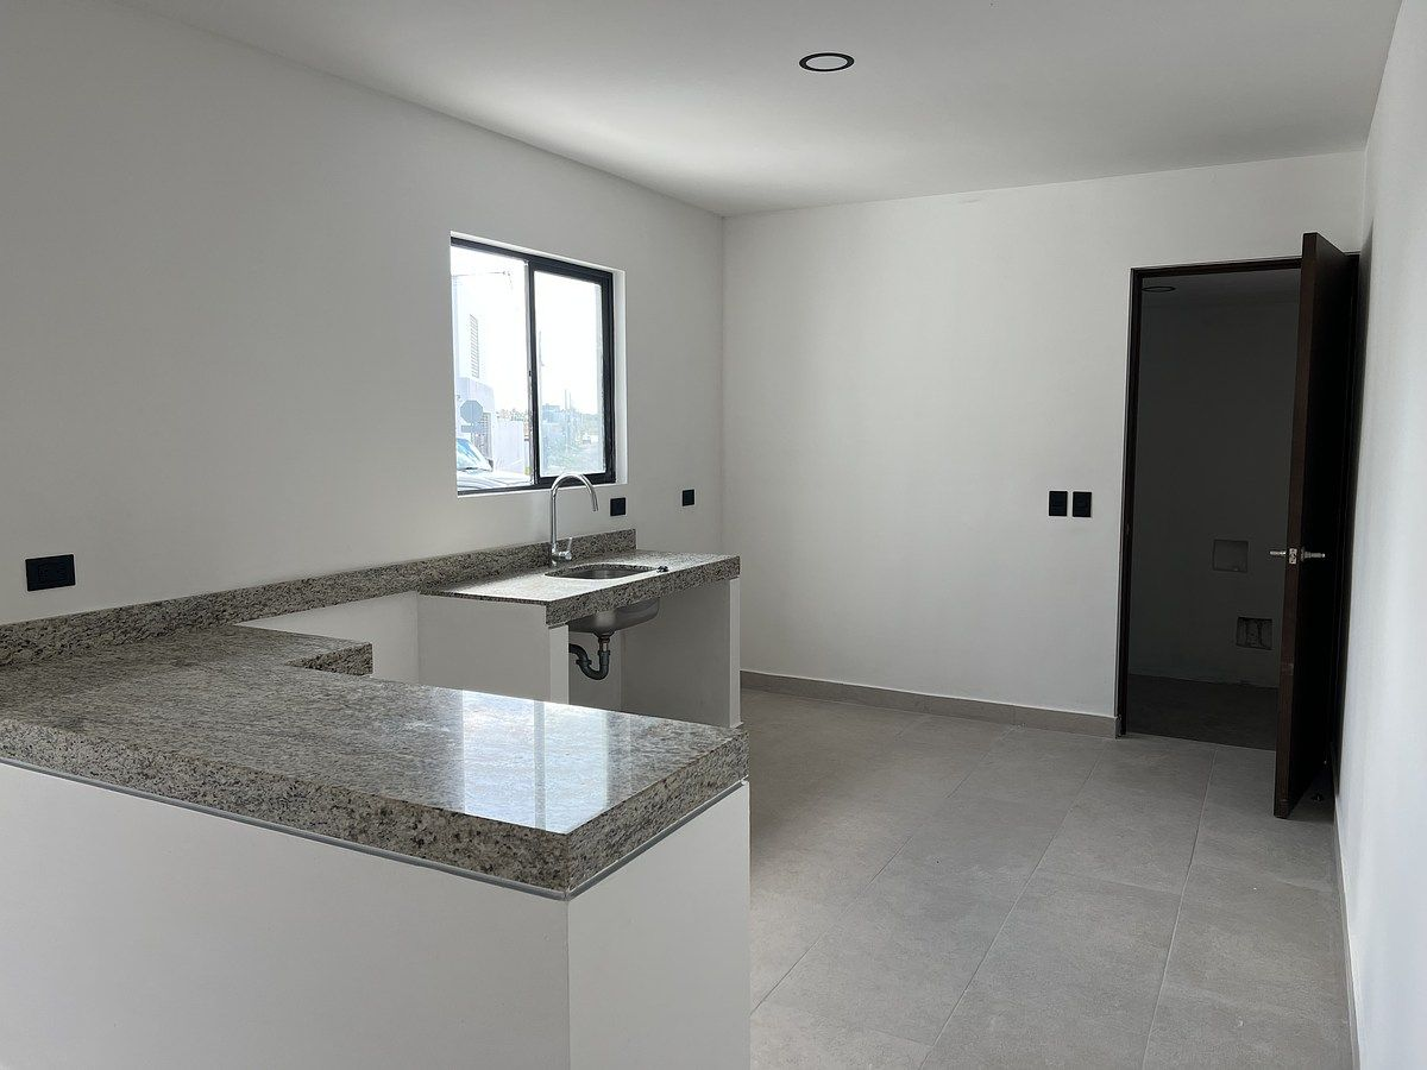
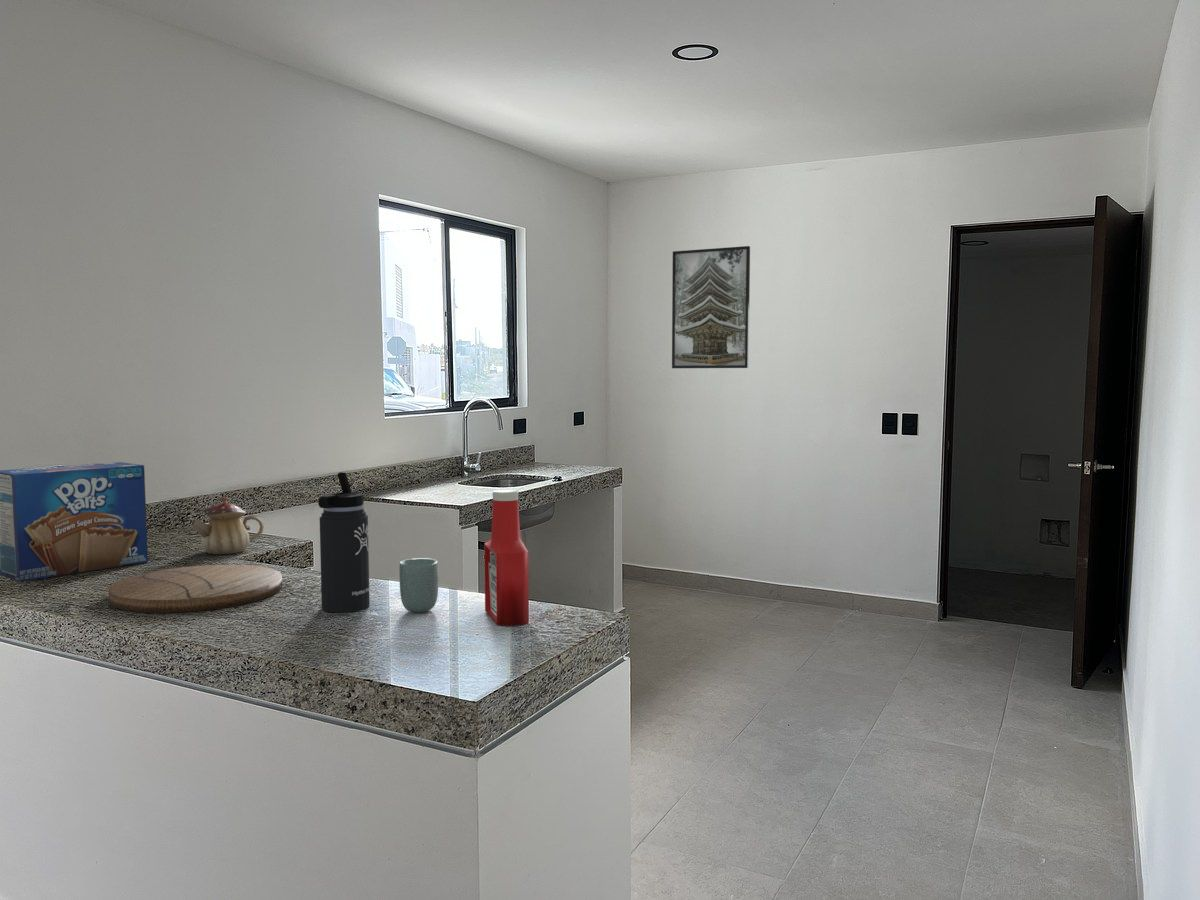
+ thermos bottle [317,471,371,613]
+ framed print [671,245,751,369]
+ cutting board [108,564,283,614]
+ soap bottle [483,489,530,627]
+ cup [398,557,439,613]
+ teapot [190,495,265,555]
+ toaster pastry box [0,461,149,583]
